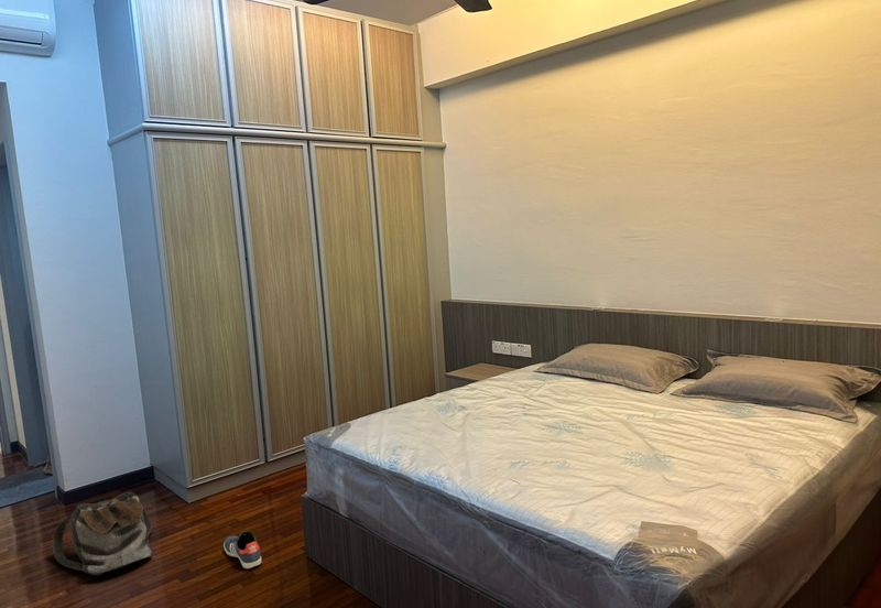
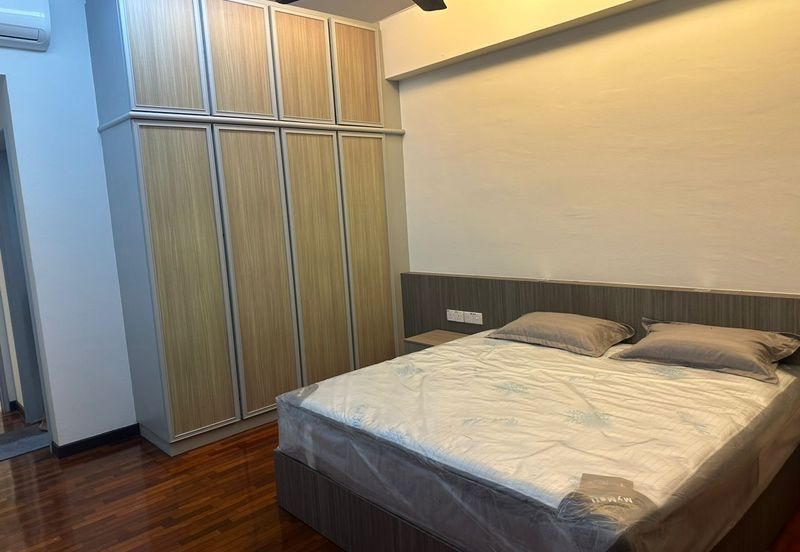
- backpack [52,490,154,576]
- sneaker [222,530,262,569]
